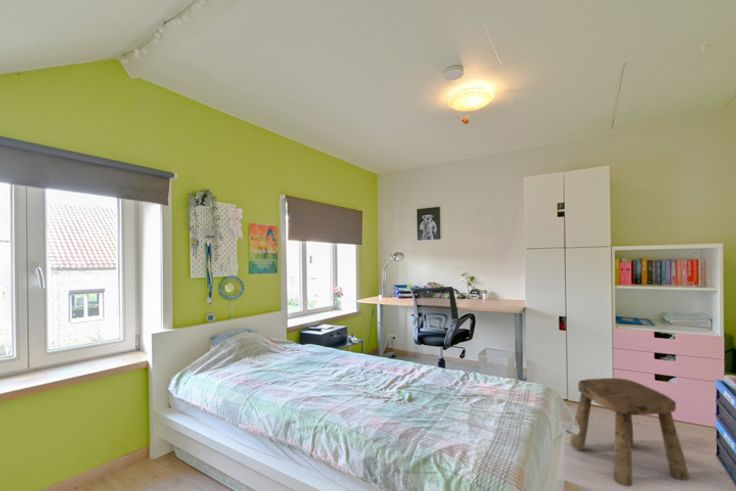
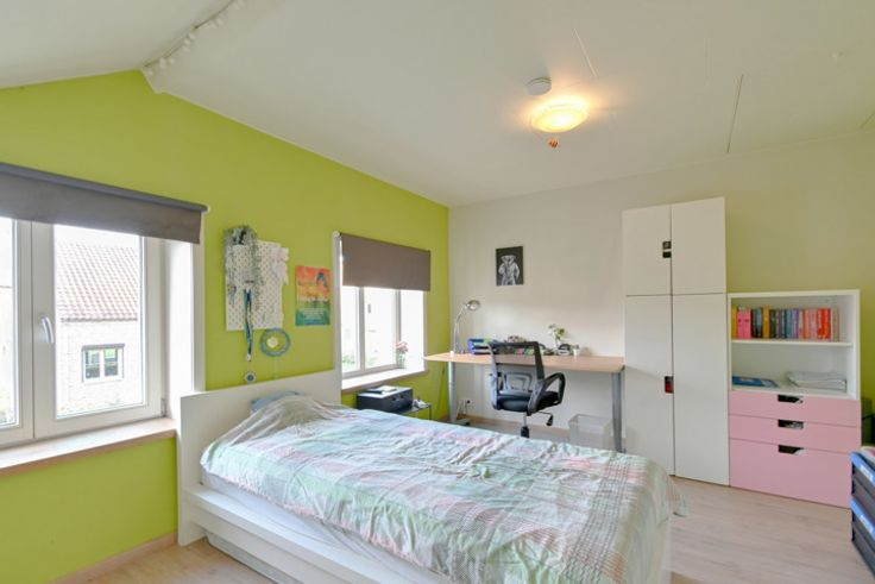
- stool [569,377,690,487]
